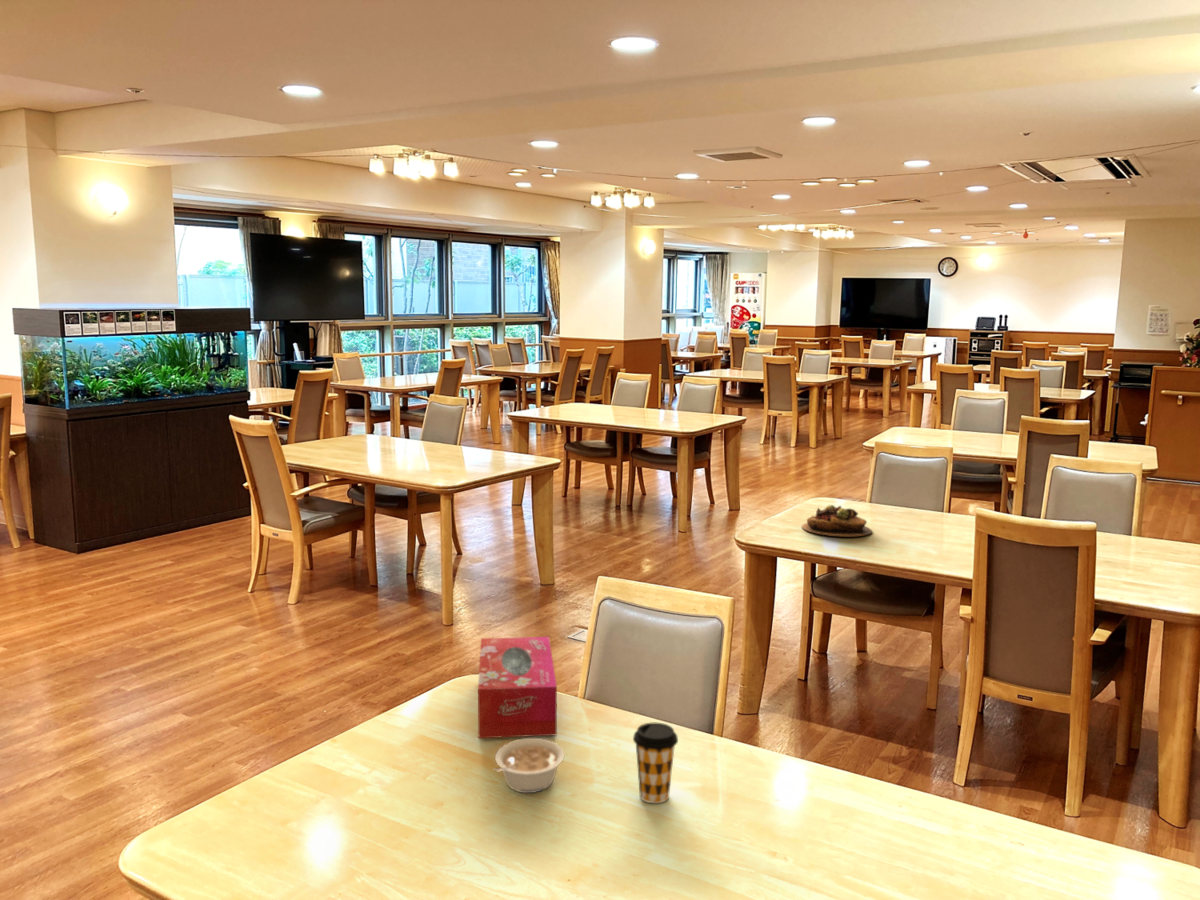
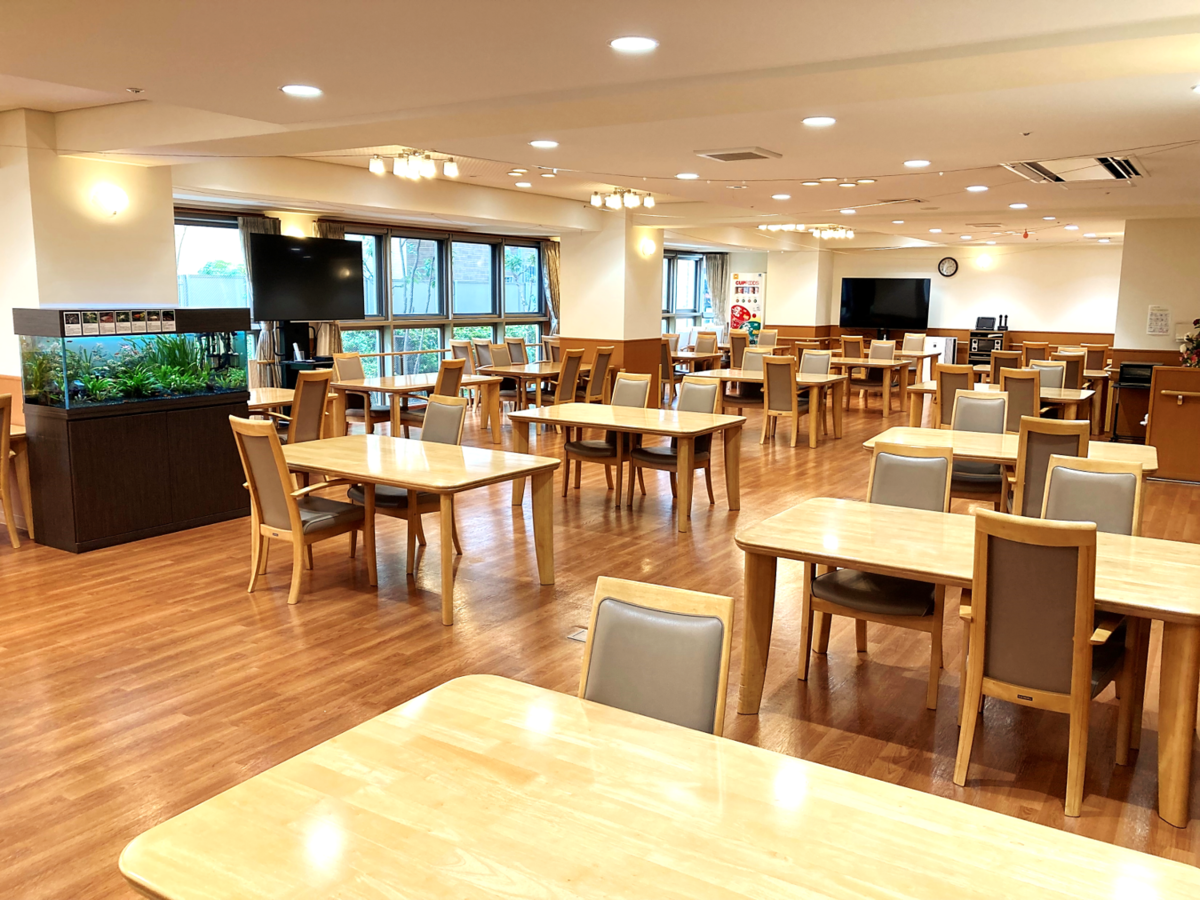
- succulent plant [801,504,873,537]
- tissue box [477,636,558,739]
- coffee cup [632,722,679,804]
- legume [492,737,565,794]
